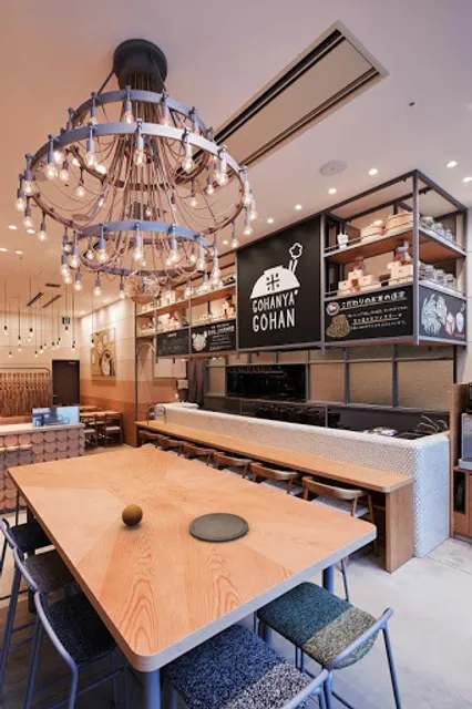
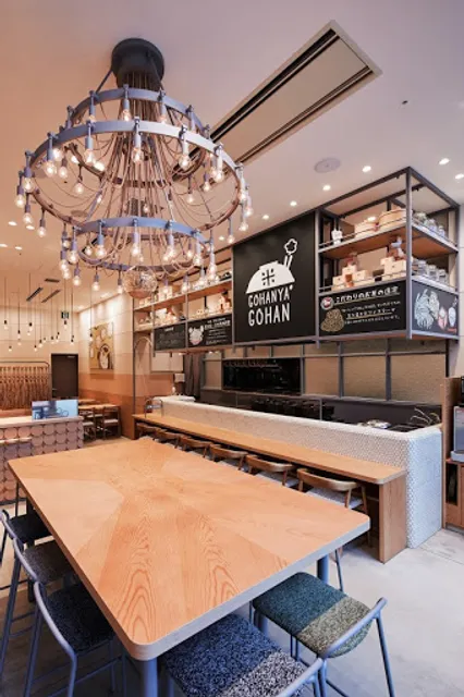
- plate [188,512,249,542]
- fruit [121,503,144,527]
